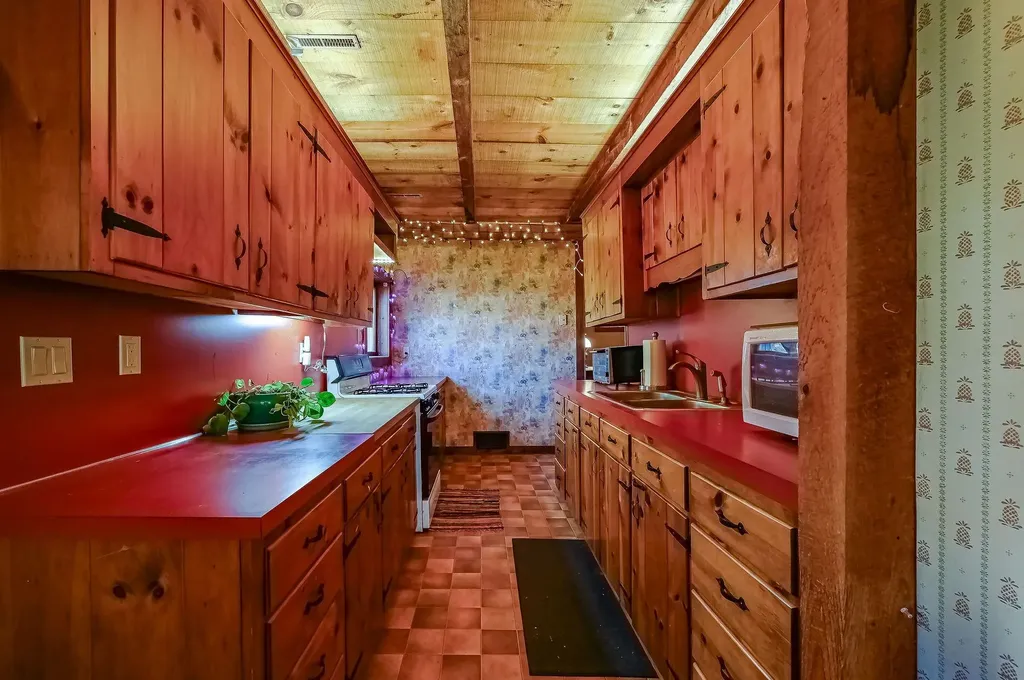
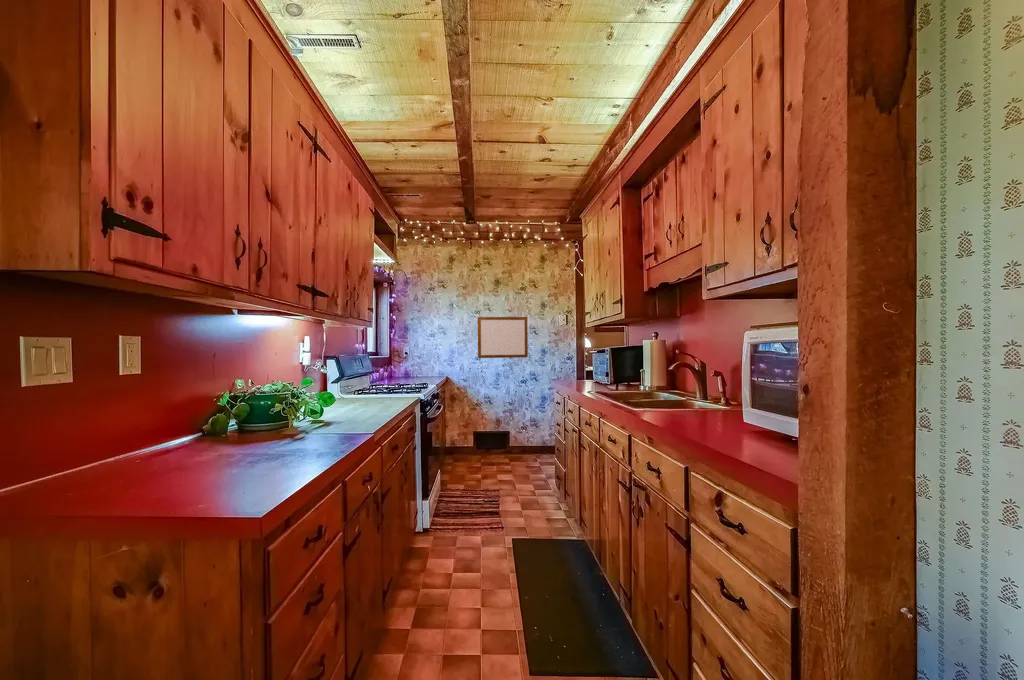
+ writing board [477,316,529,359]
